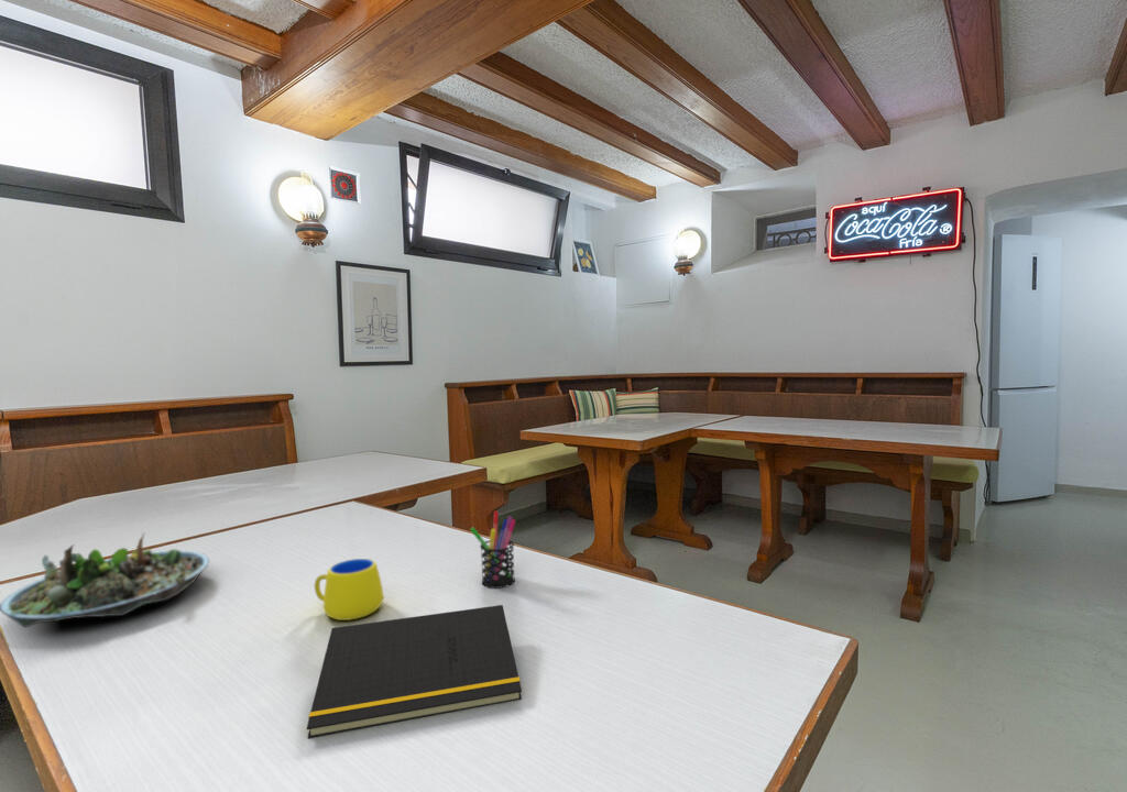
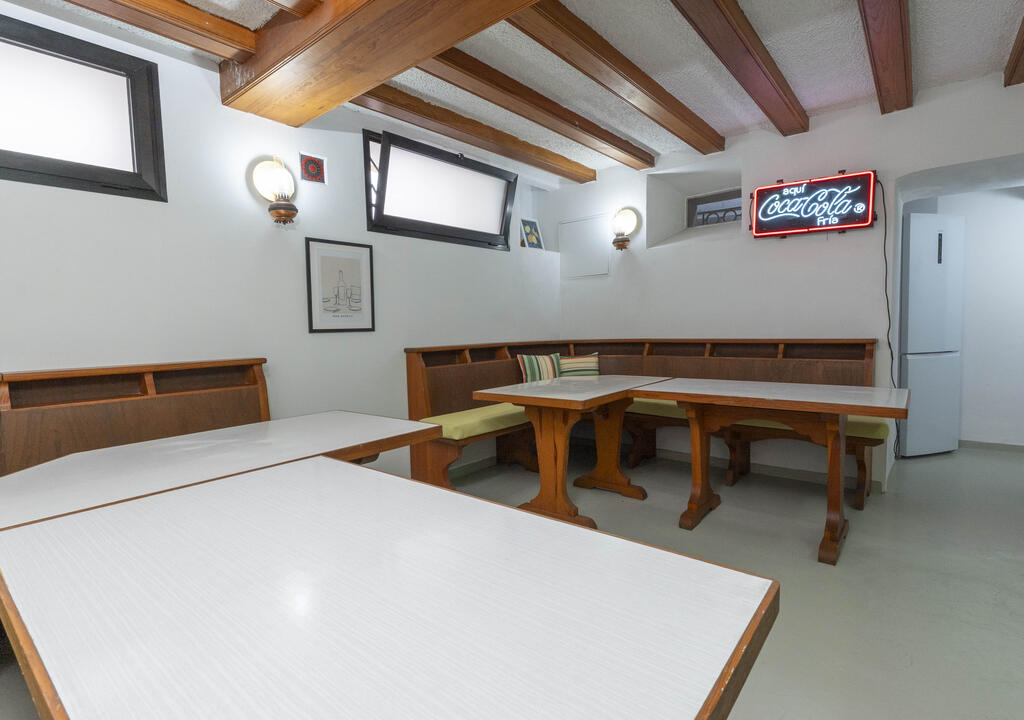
- pen holder [469,510,516,590]
- notepad [306,604,523,739]
- succulent planter [0,531,210,629]
- mug [314,558,385,622]
